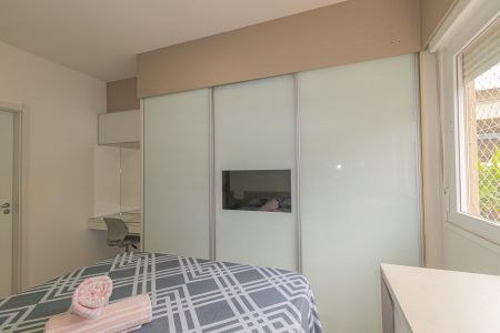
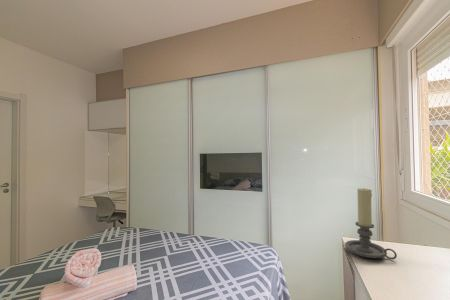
+ candle holder [344,187,398,260]
